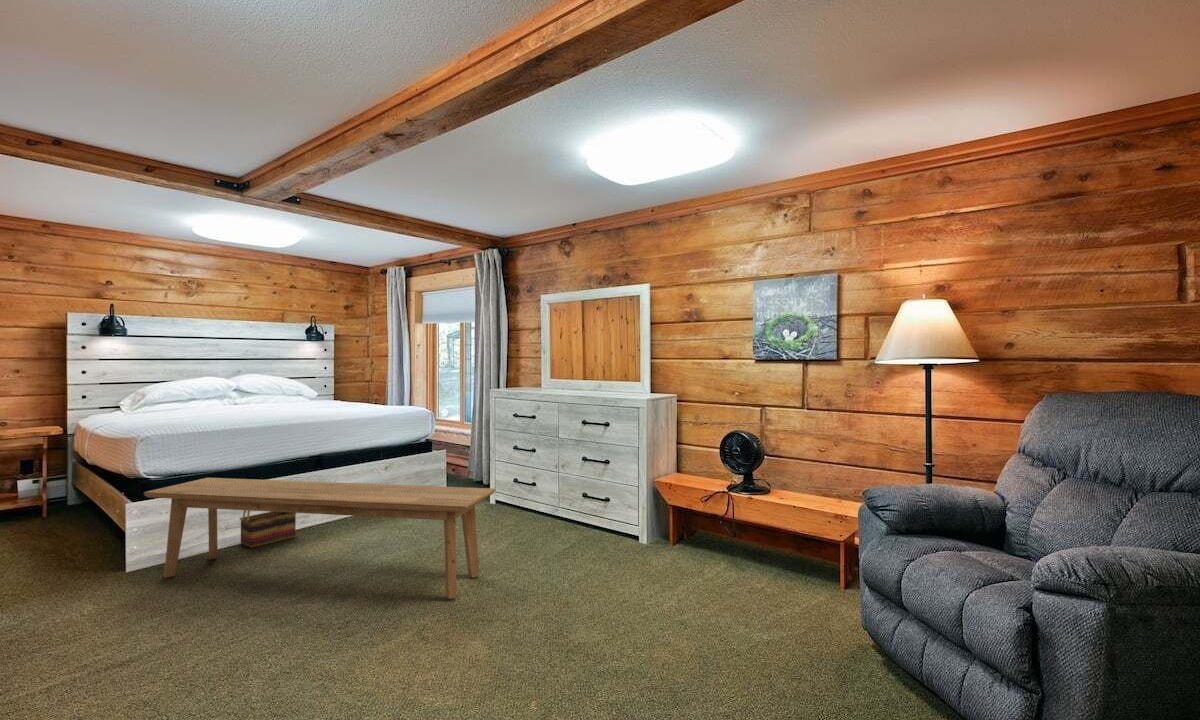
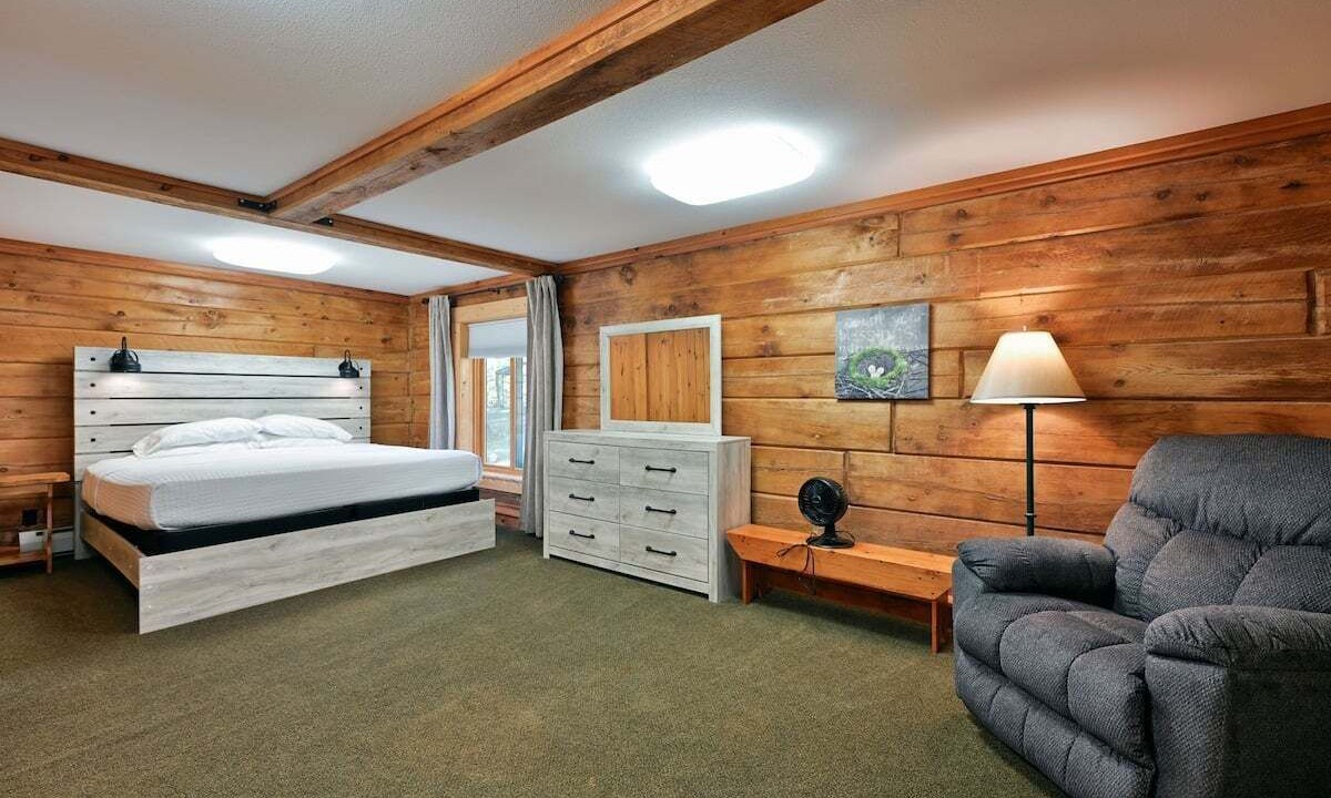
- bench [143,477,496,600]
- basket [239,510,297,549]
